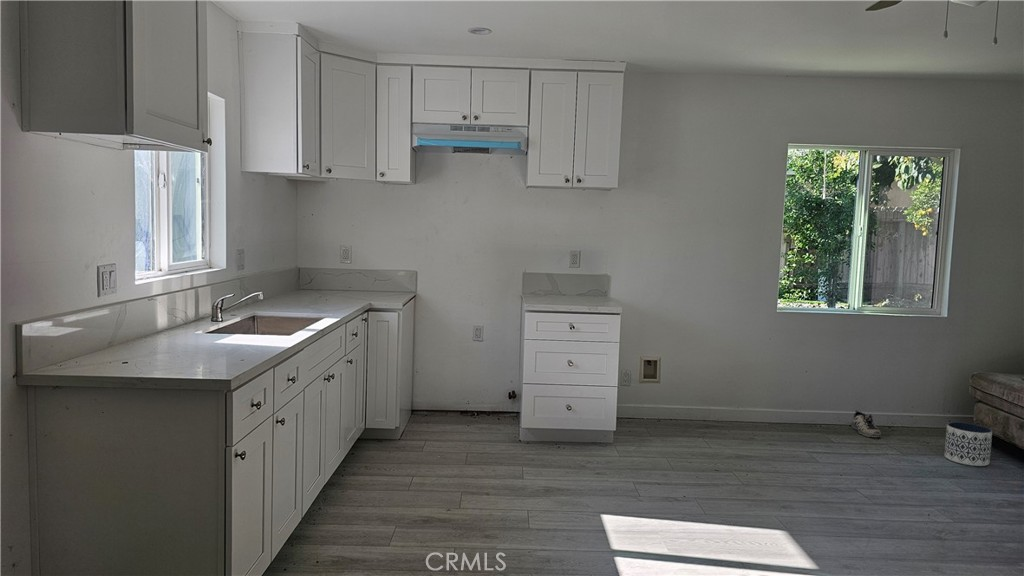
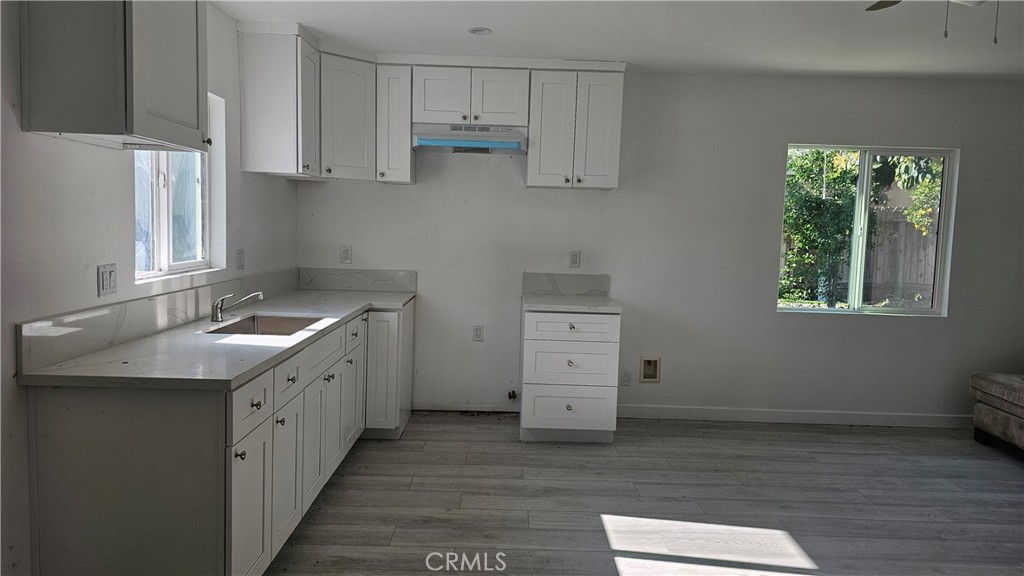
- shoe [850,409,882,439]
- planter [944,421,993,467]
